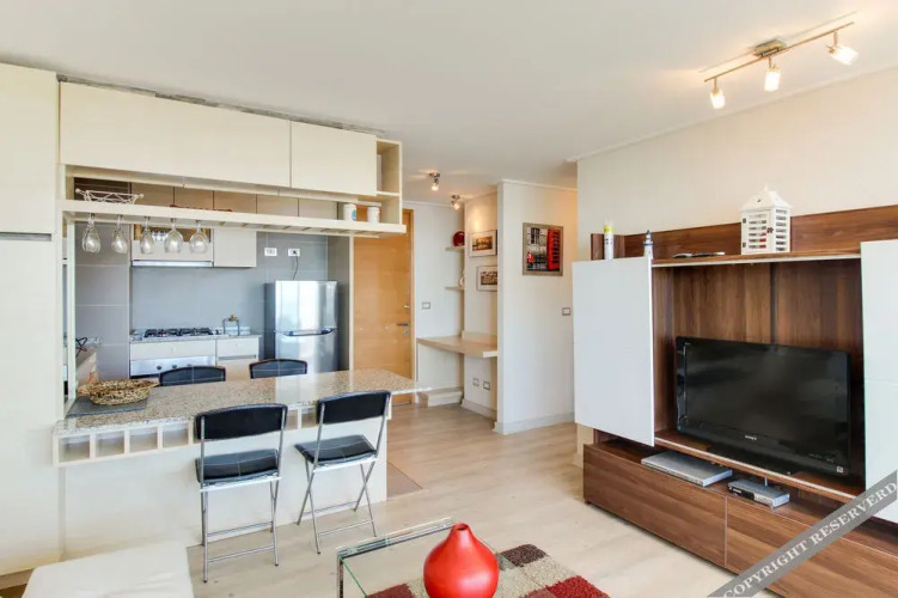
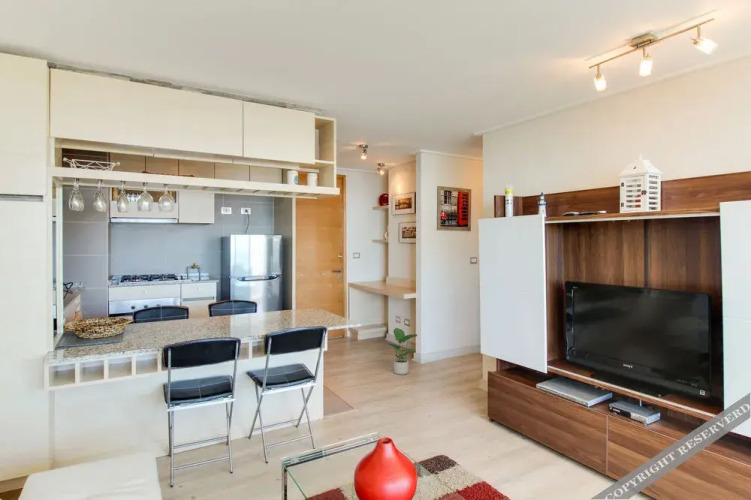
+ potted plant [386,327,418,376]
